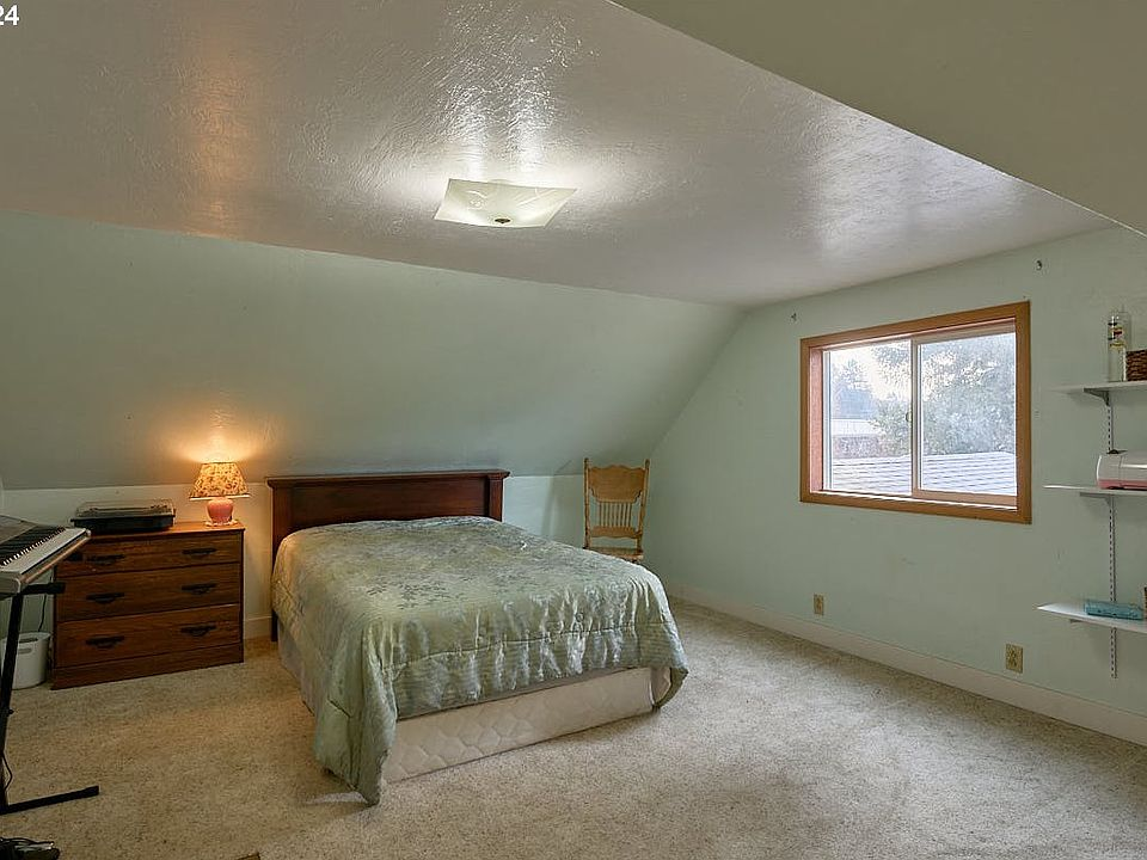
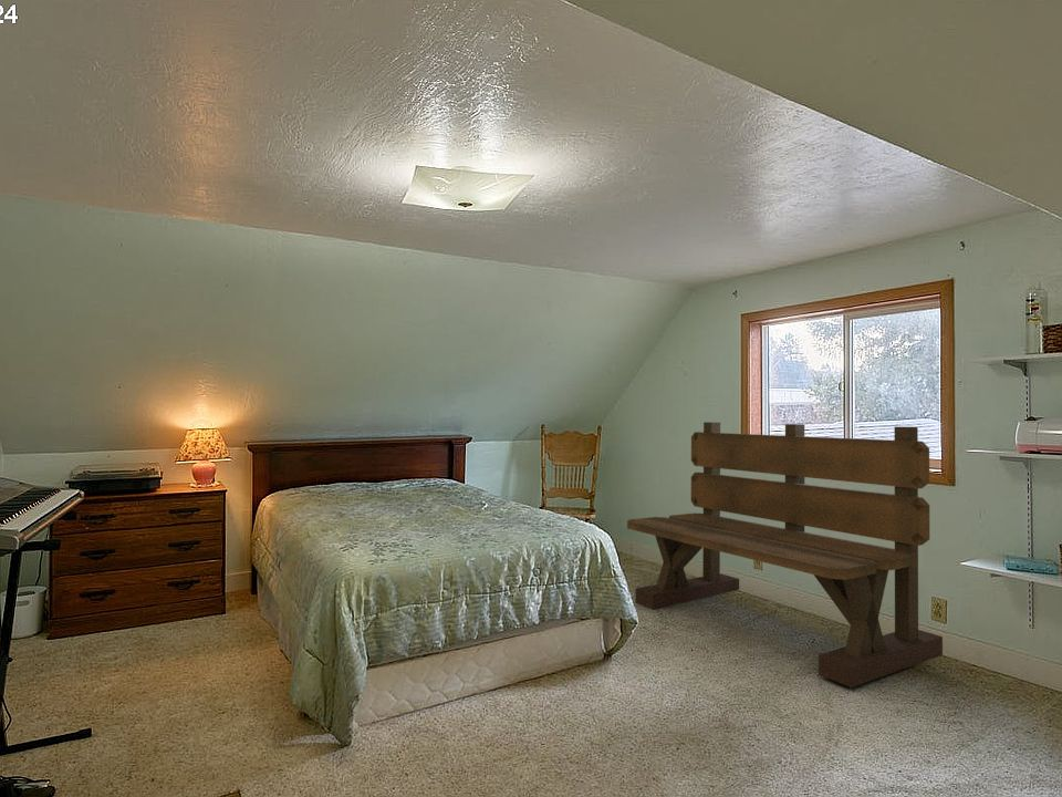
+ bench [626,421,944,689]
